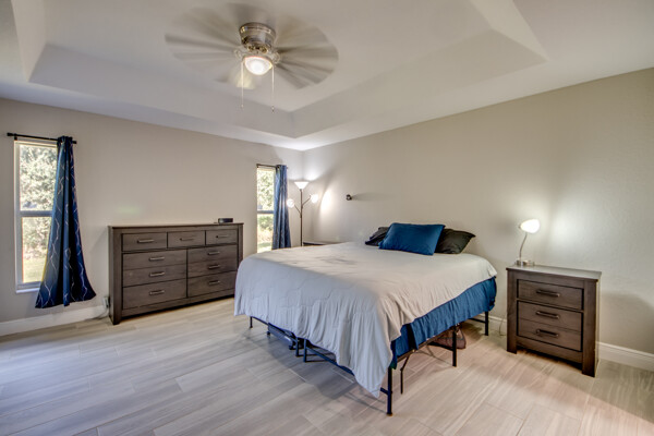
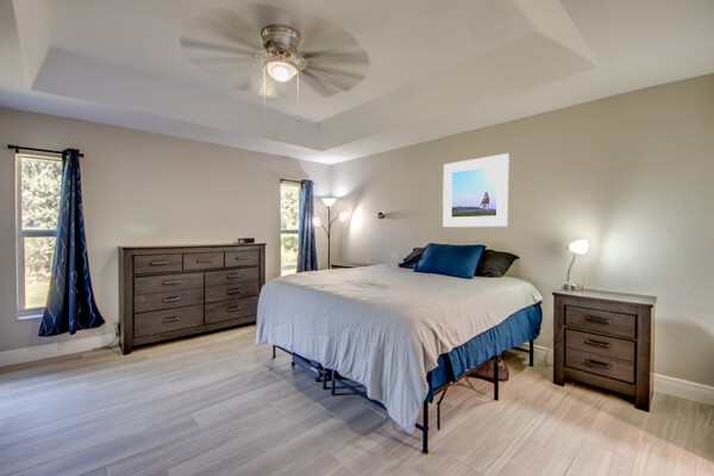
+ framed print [441,152,511,227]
